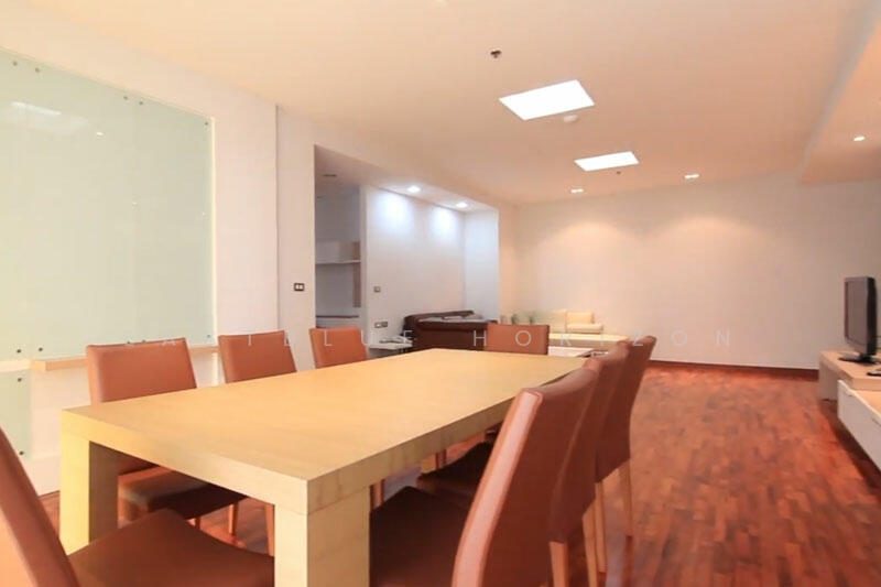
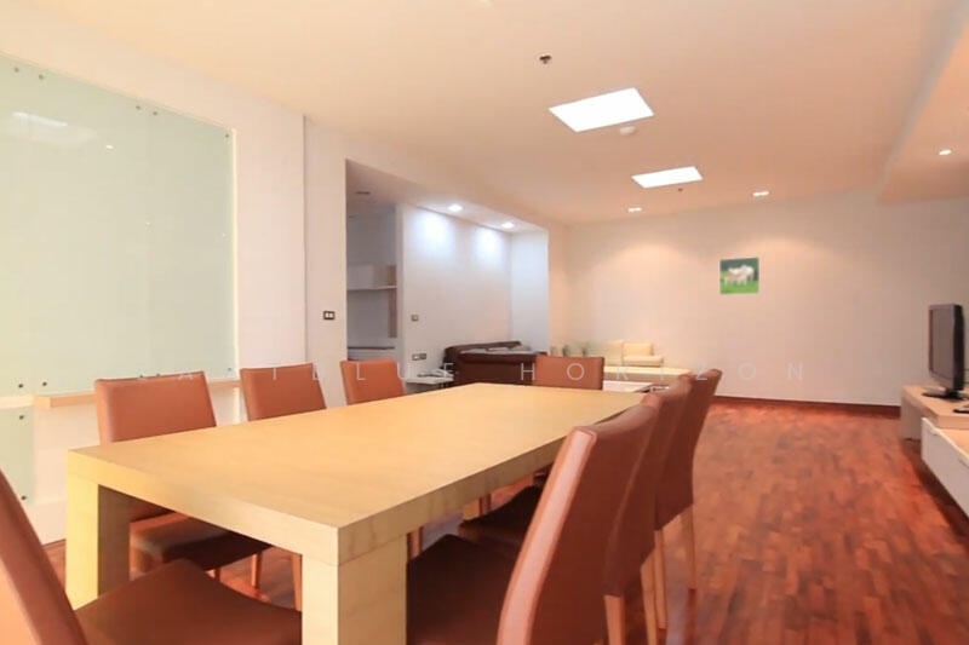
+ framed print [718,255,761,296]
